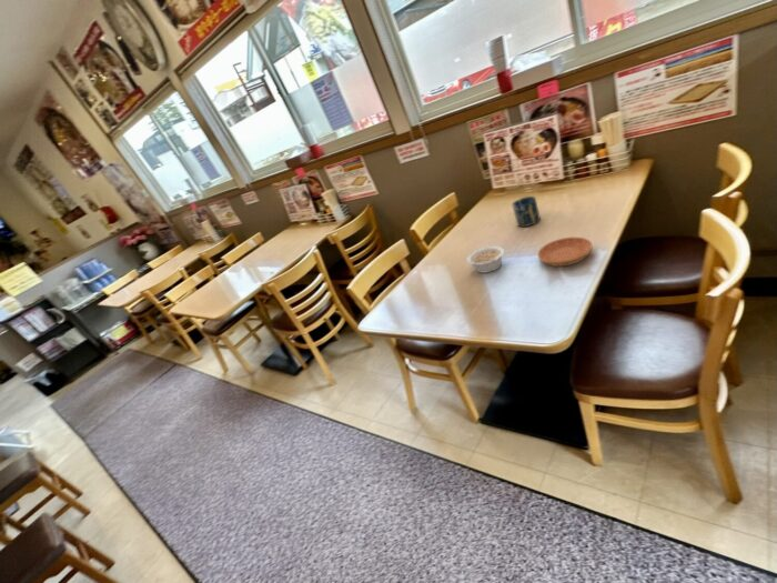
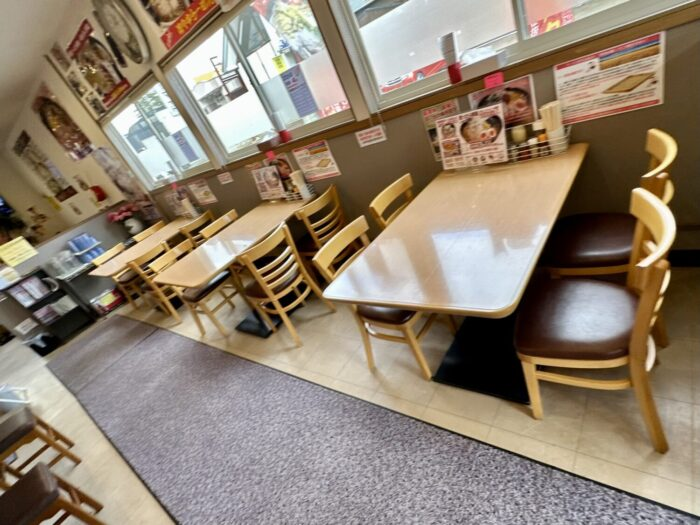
- saucer [536,237,594,268]
- legume [465,245,505,273]
- cup [511,195,542,228]
